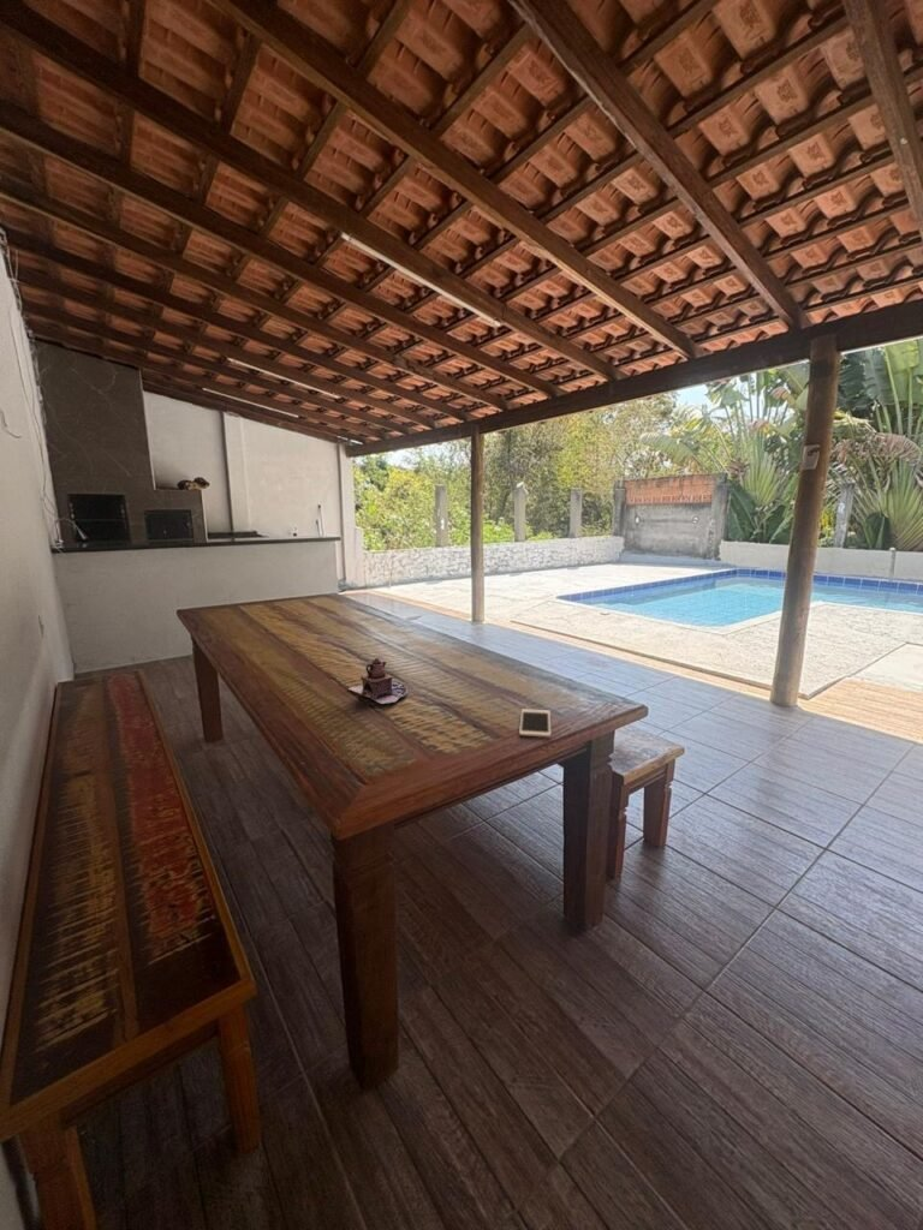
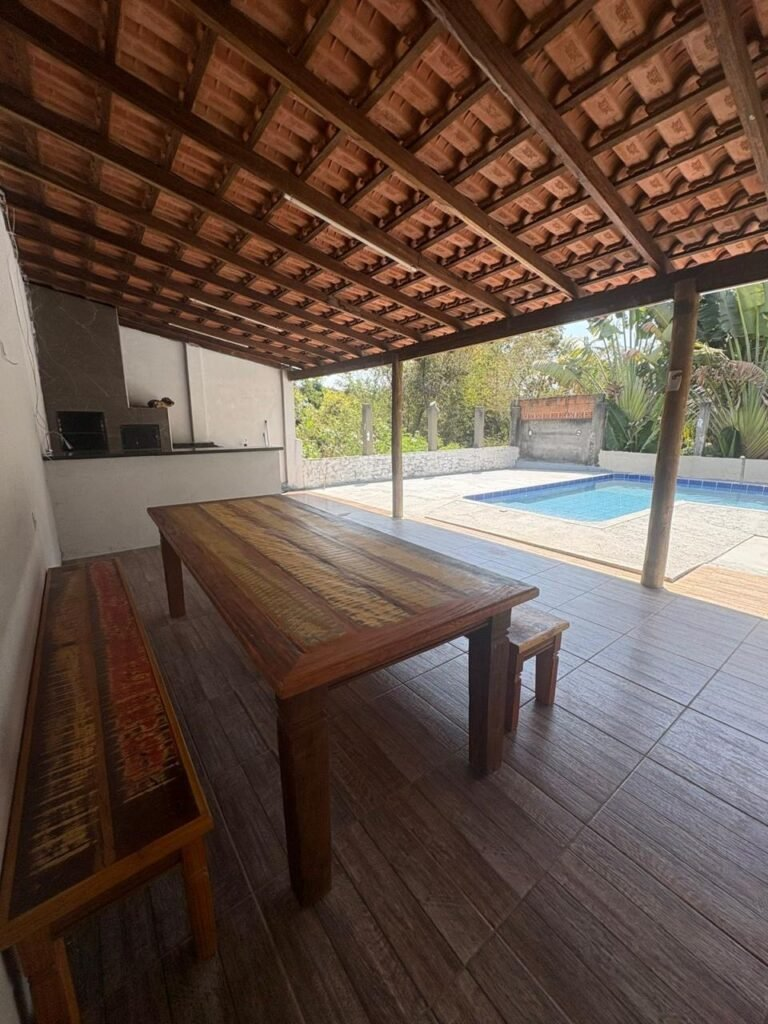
- cell phone [518,707,552,739]
- teapot [347,657,410,705]
